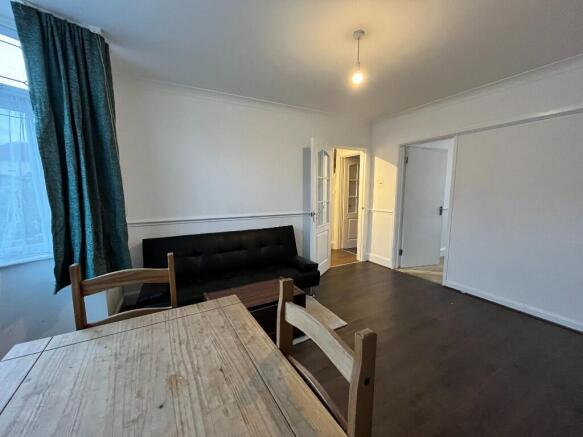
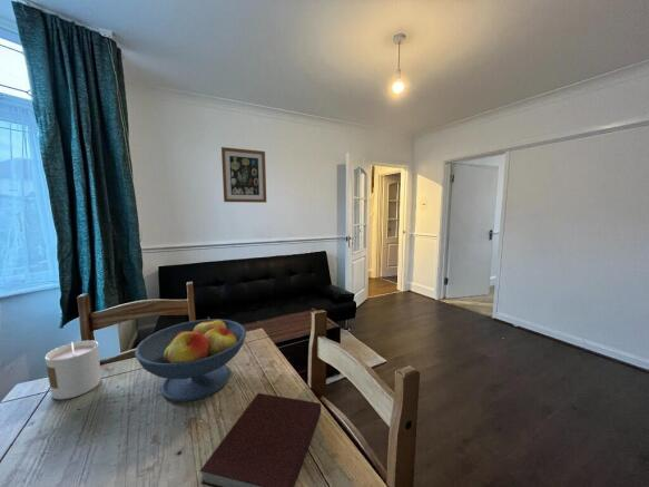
+ notebook [199,392,322,487]
+ wall art [220,146,267,204]
+ fruit bowl [134,316,247,402]
+ candle [45,340,101,400]
